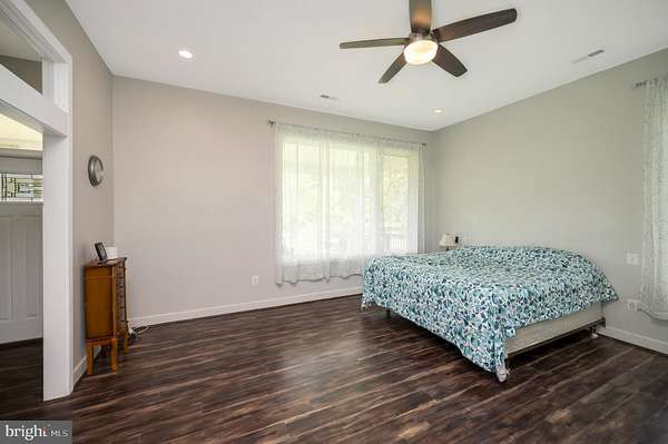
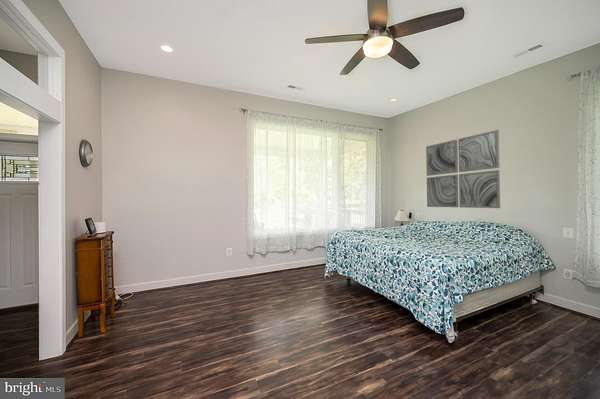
+ wall art [425,129,501,209]
